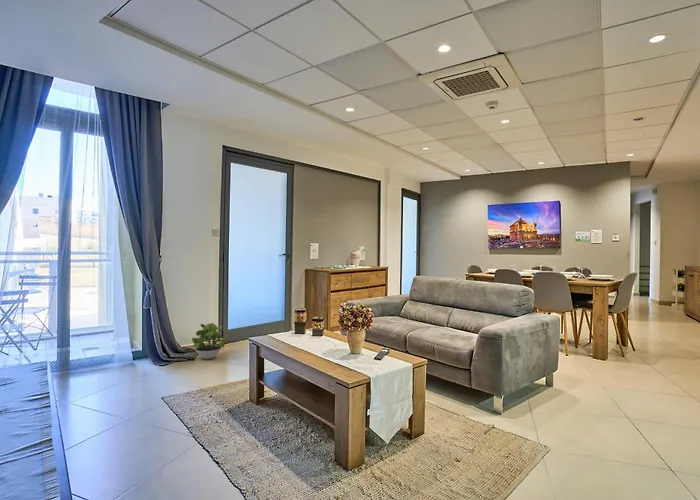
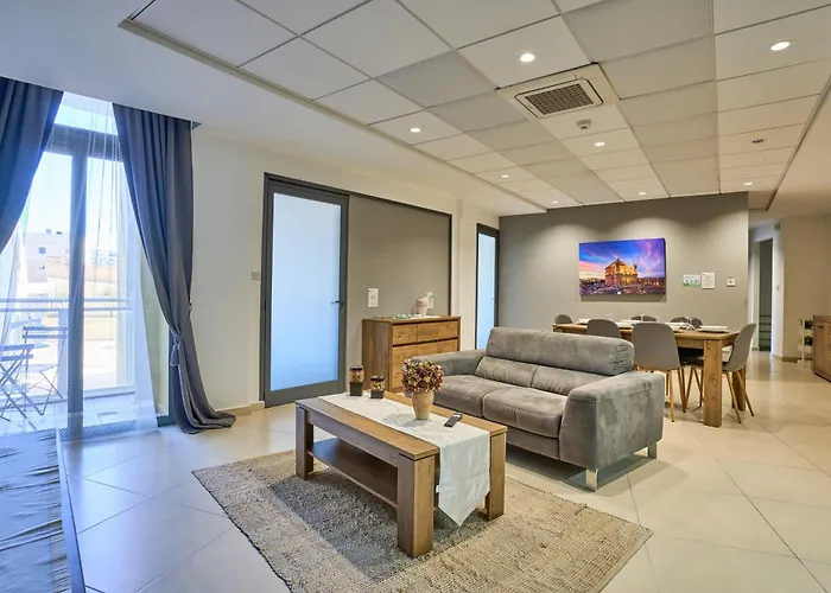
- potted plant [191,322,228,360]
